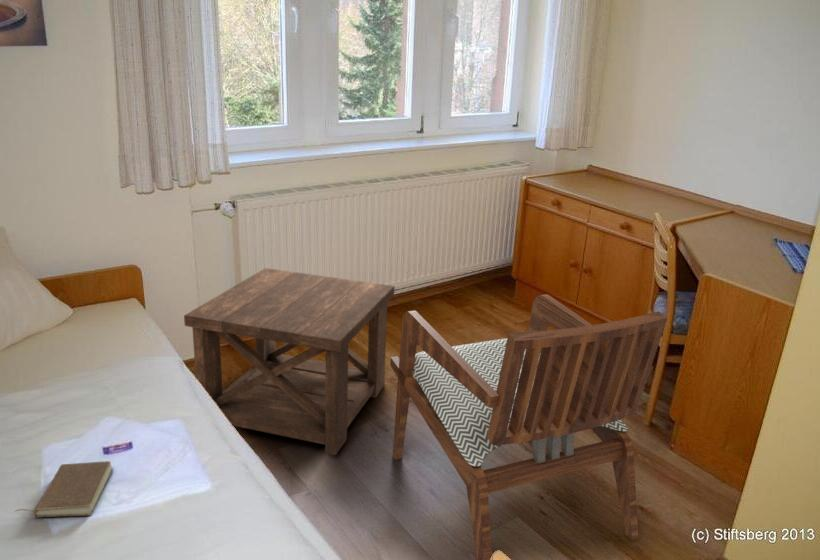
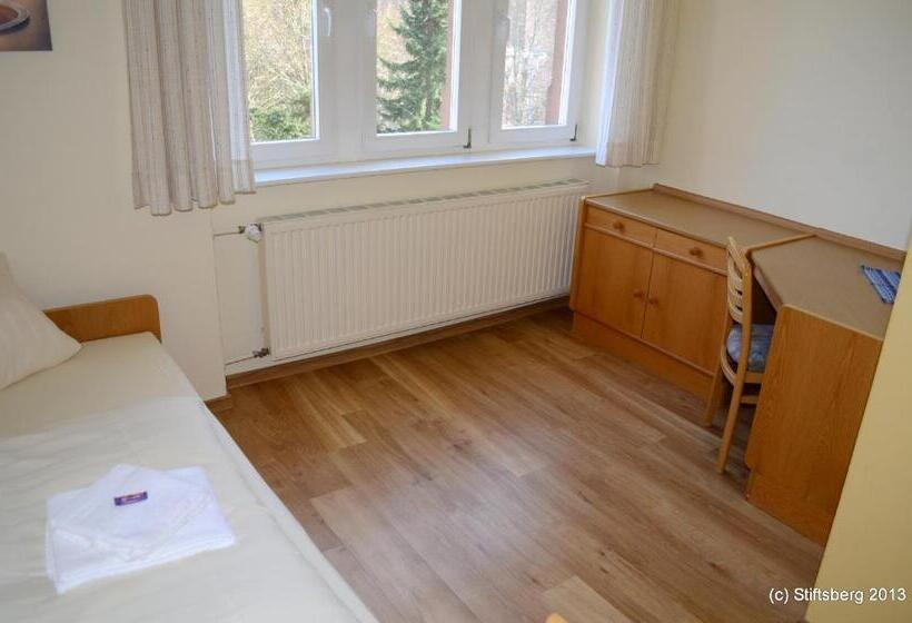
- side table [183,267,395,456]
- armchair [389,293,669,560]
- book [14,460,114,518]
